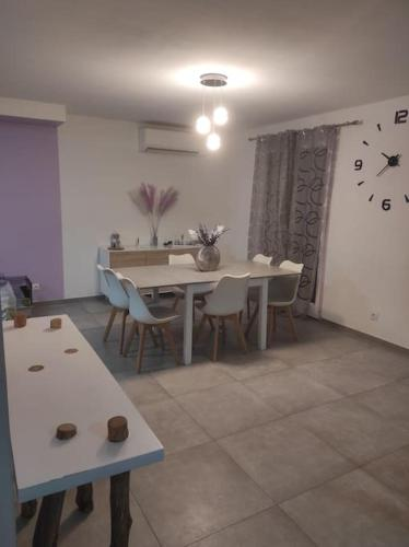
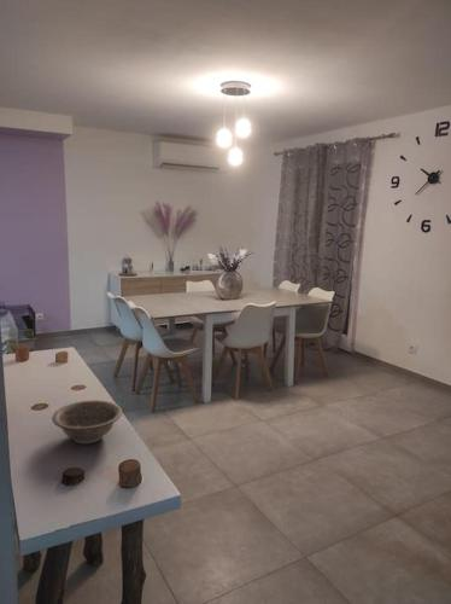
+ decorative bowl [51,399,123,445]
